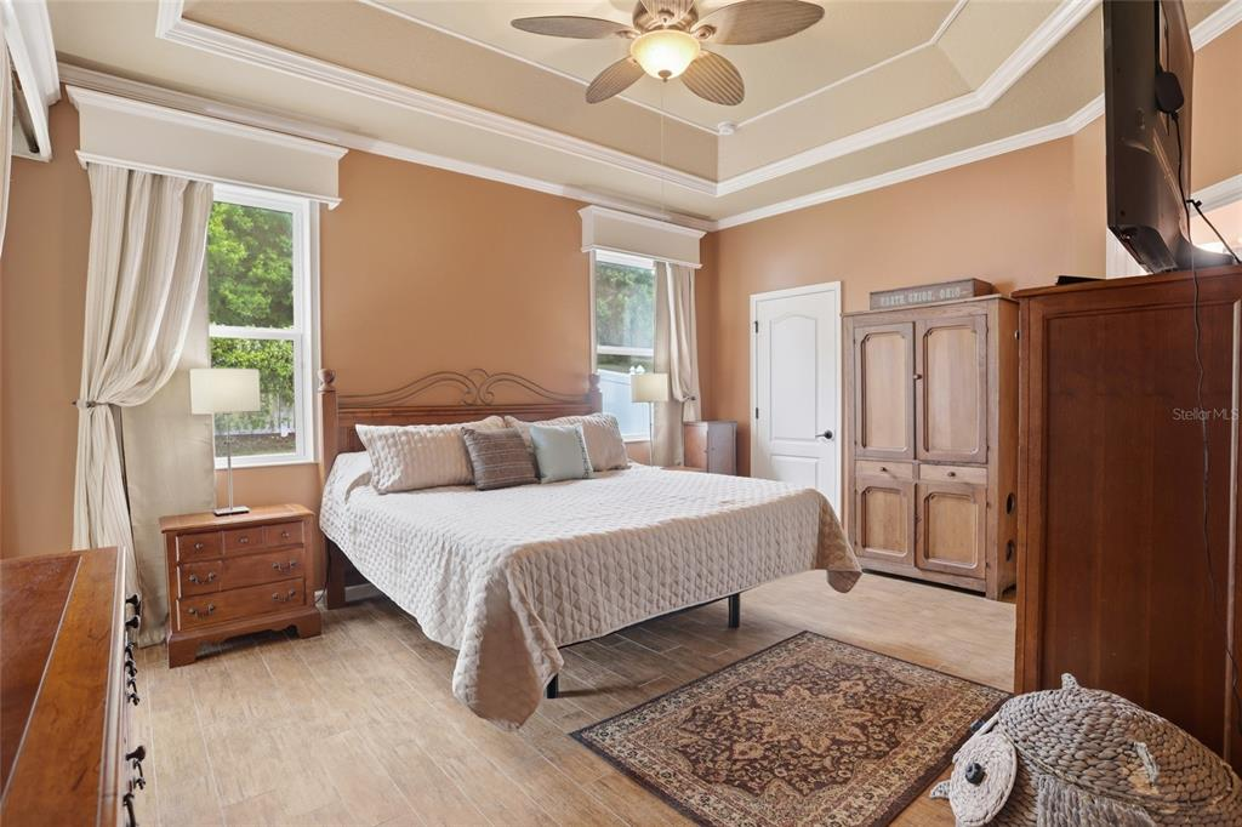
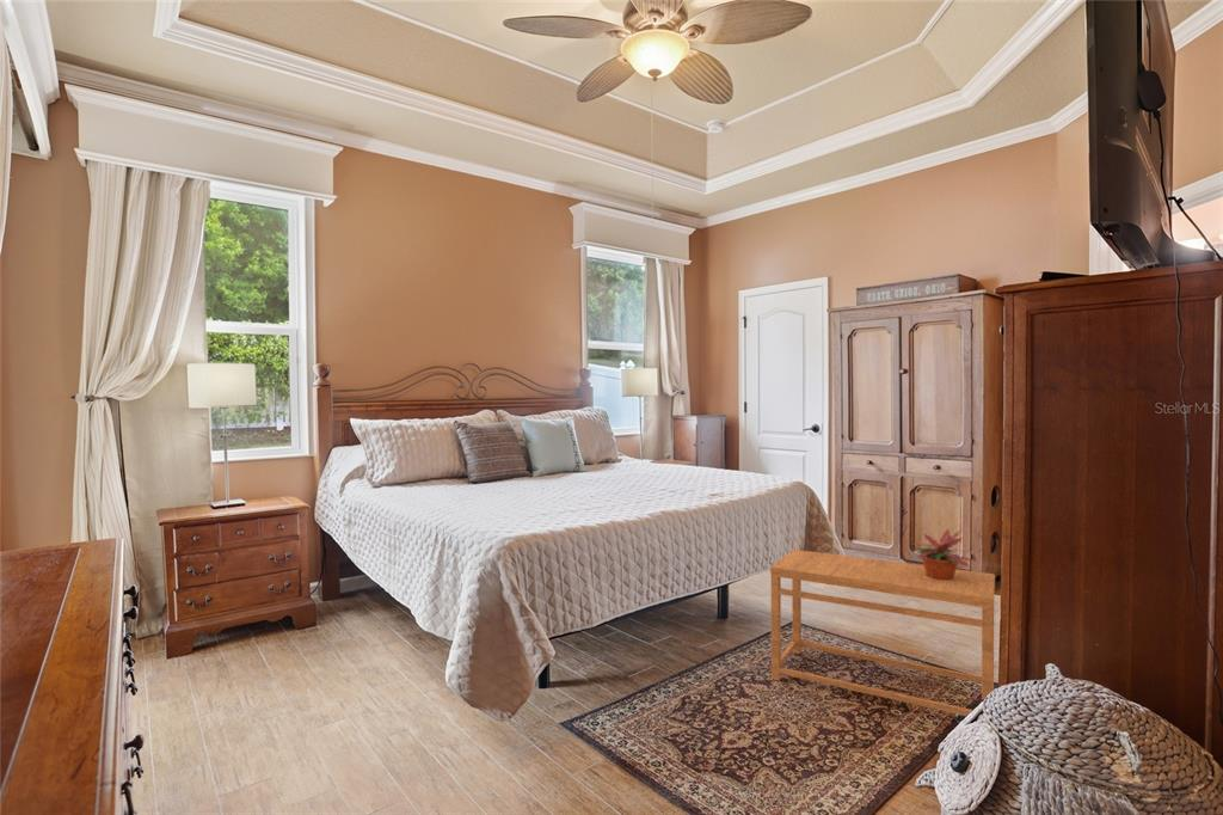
+ side table [769,549,996,717]
+ potted plant [911,527,973,580]
